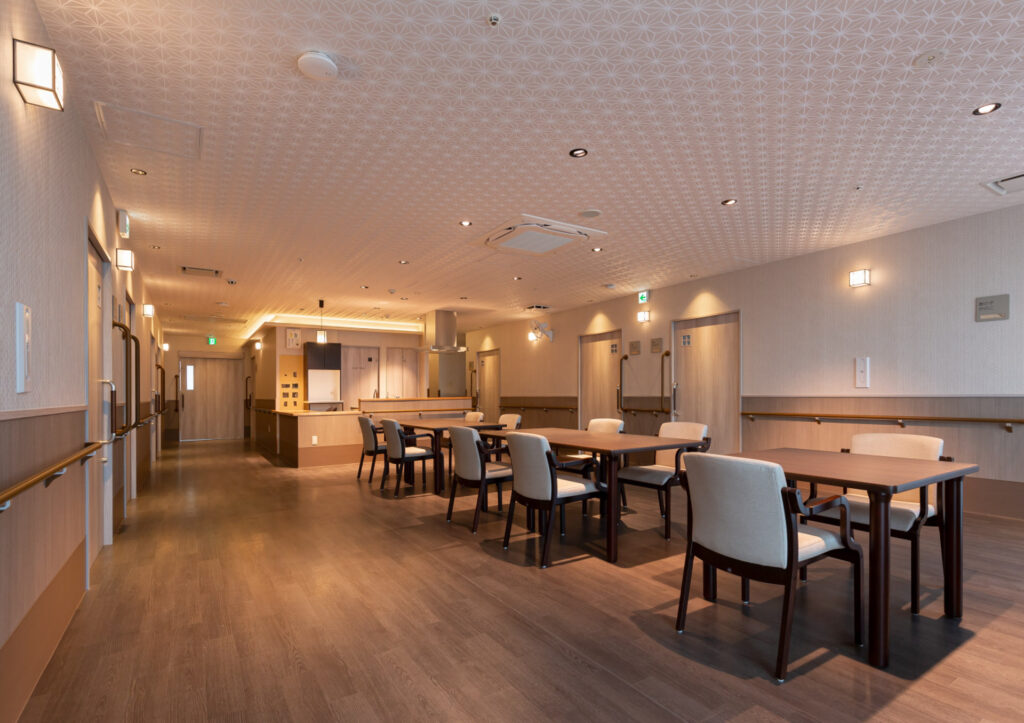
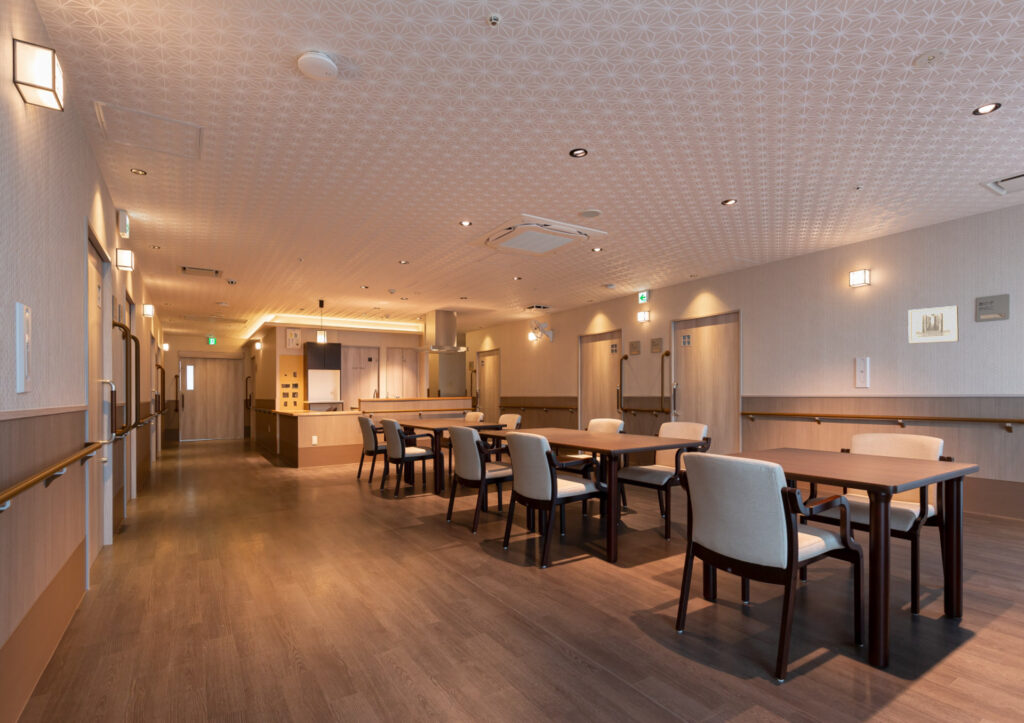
+ wall art [907,305,960,345]
